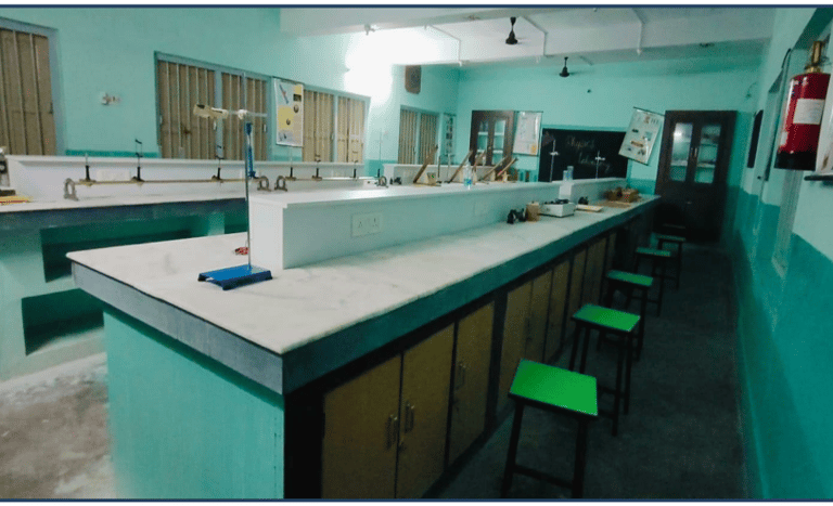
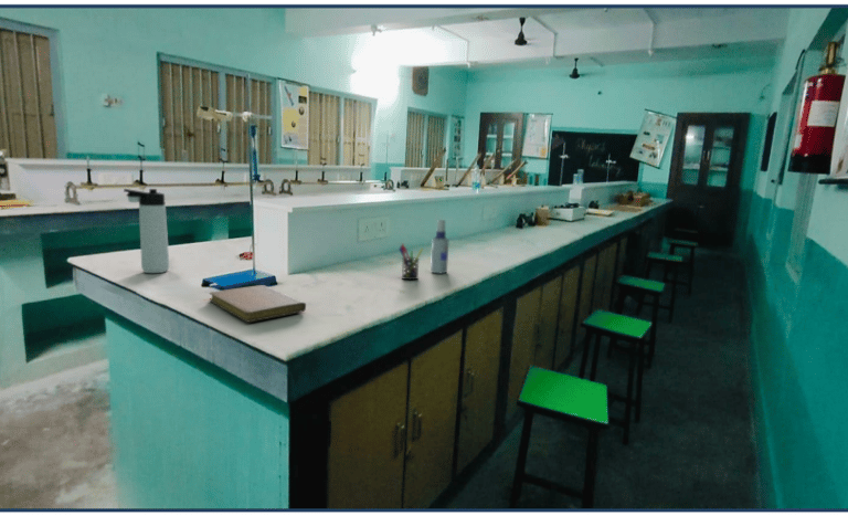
+ notebook [209,284,307,324]
+ pen holder [398,243,424,281]
+ thermos bottle [123,188,170,274]
+ spray bottle [430,219,449,274]
